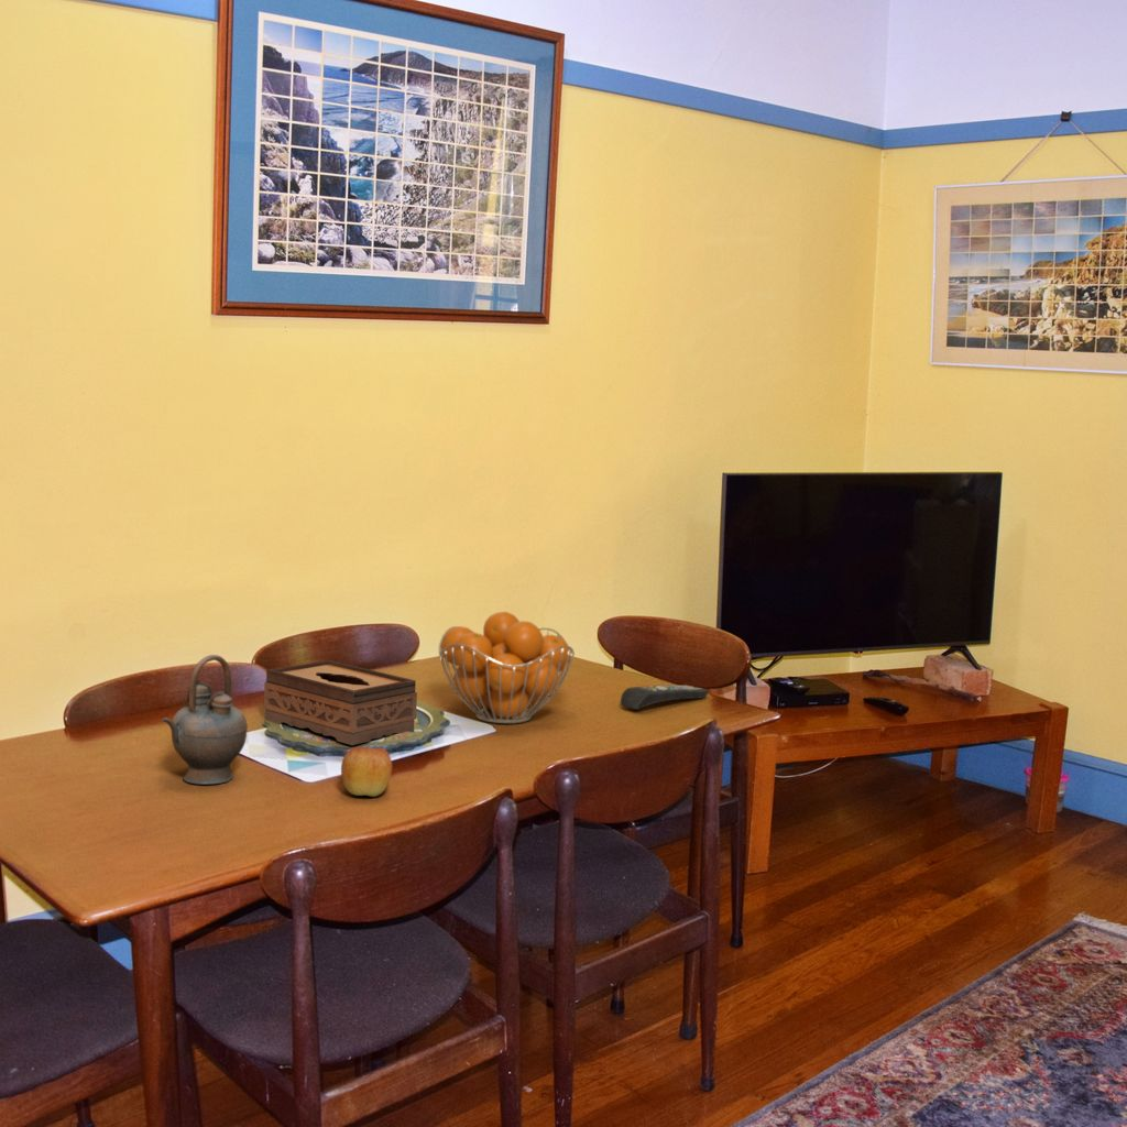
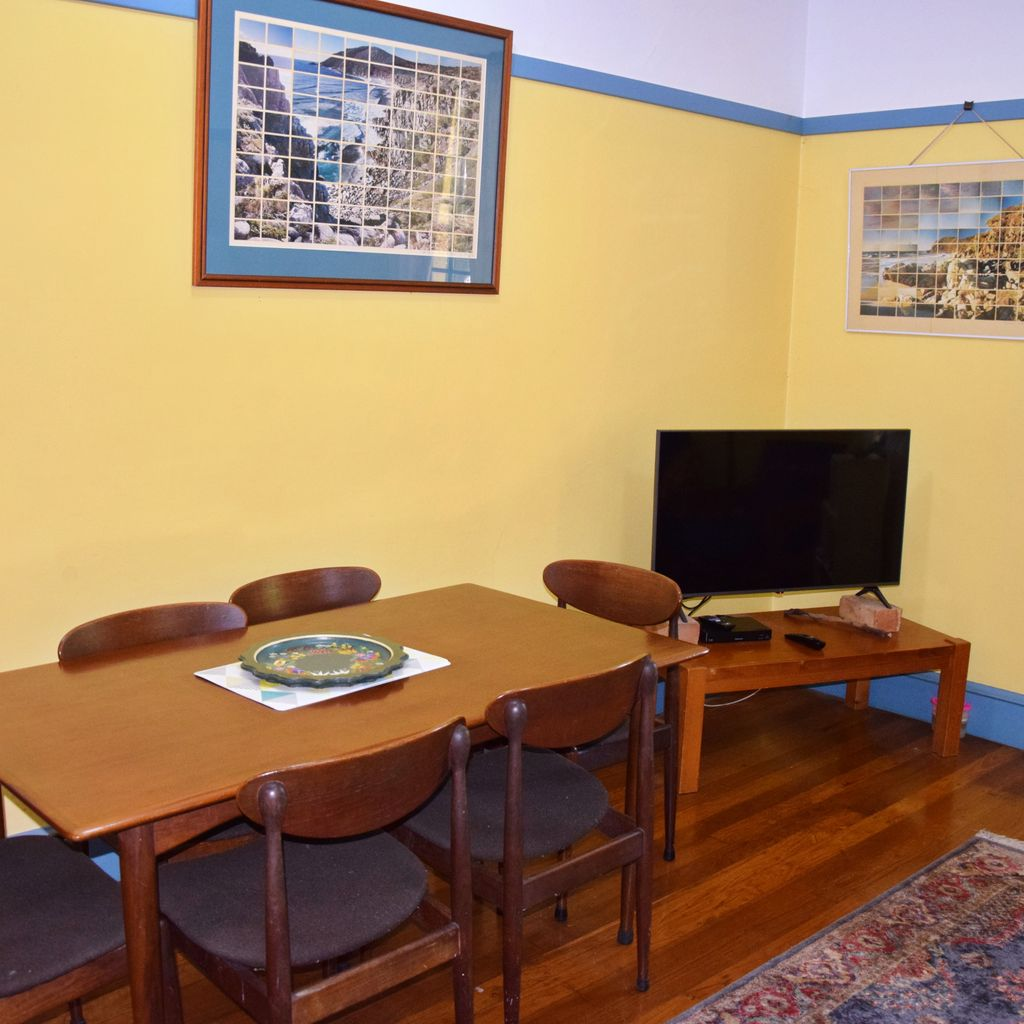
- tissue box [263,659,418,746]
- apple [340,746,393,798]
- remote control [620,685,710,711]
- teapot [161,654,249,786]
- fruit basket [437,611,576,724]
